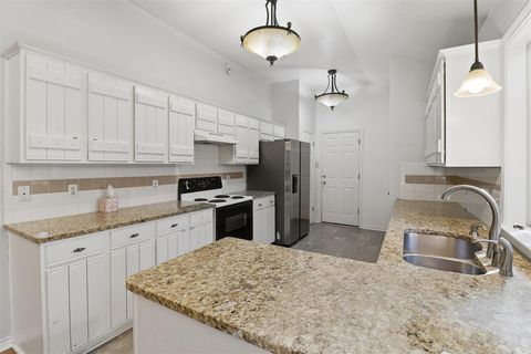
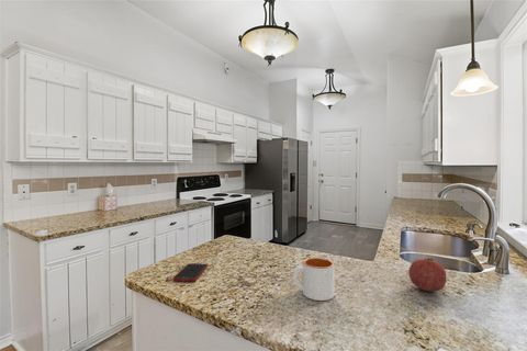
+ mug [292,257,336,302]
+ fruit [407,257,448,293]
+ cell phone [172,262,209,283]
